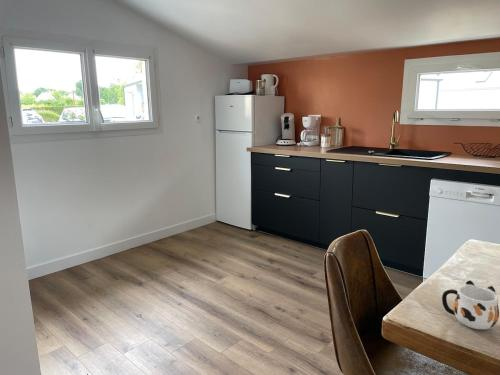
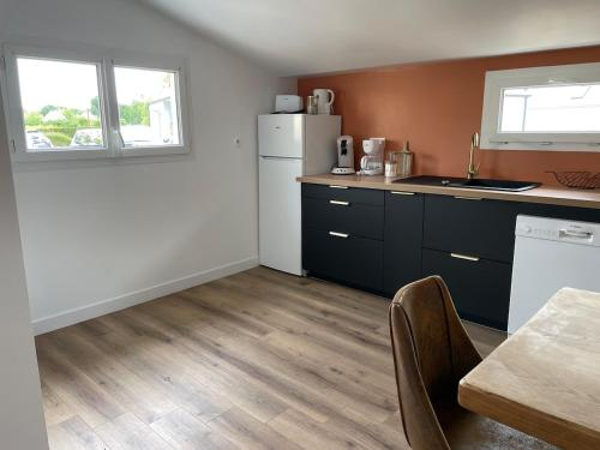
- mug [441,279,500,331]
